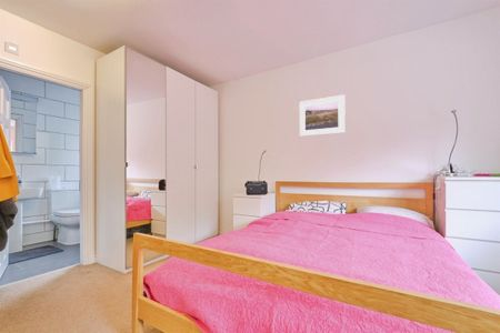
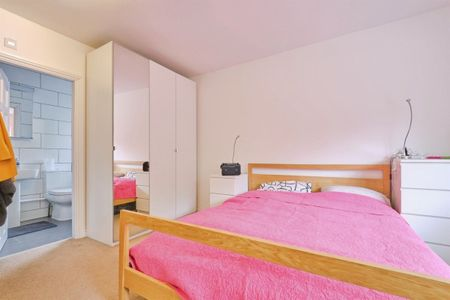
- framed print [299,93,347,138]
